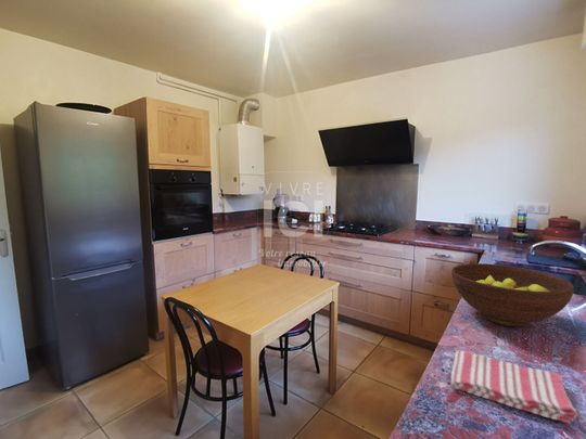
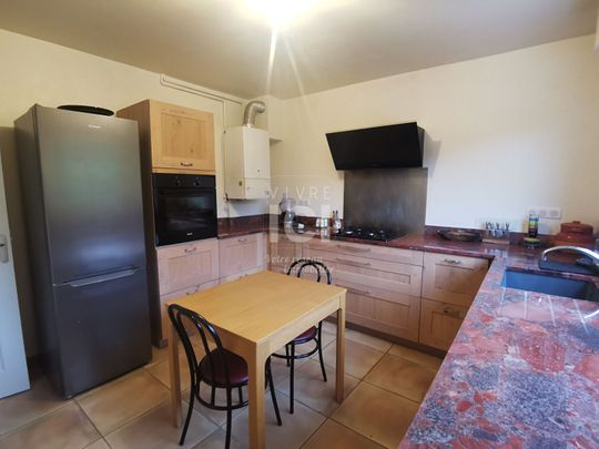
- dish towel [449,349,578,425]
- fruit bowl [450,262,575,327]
